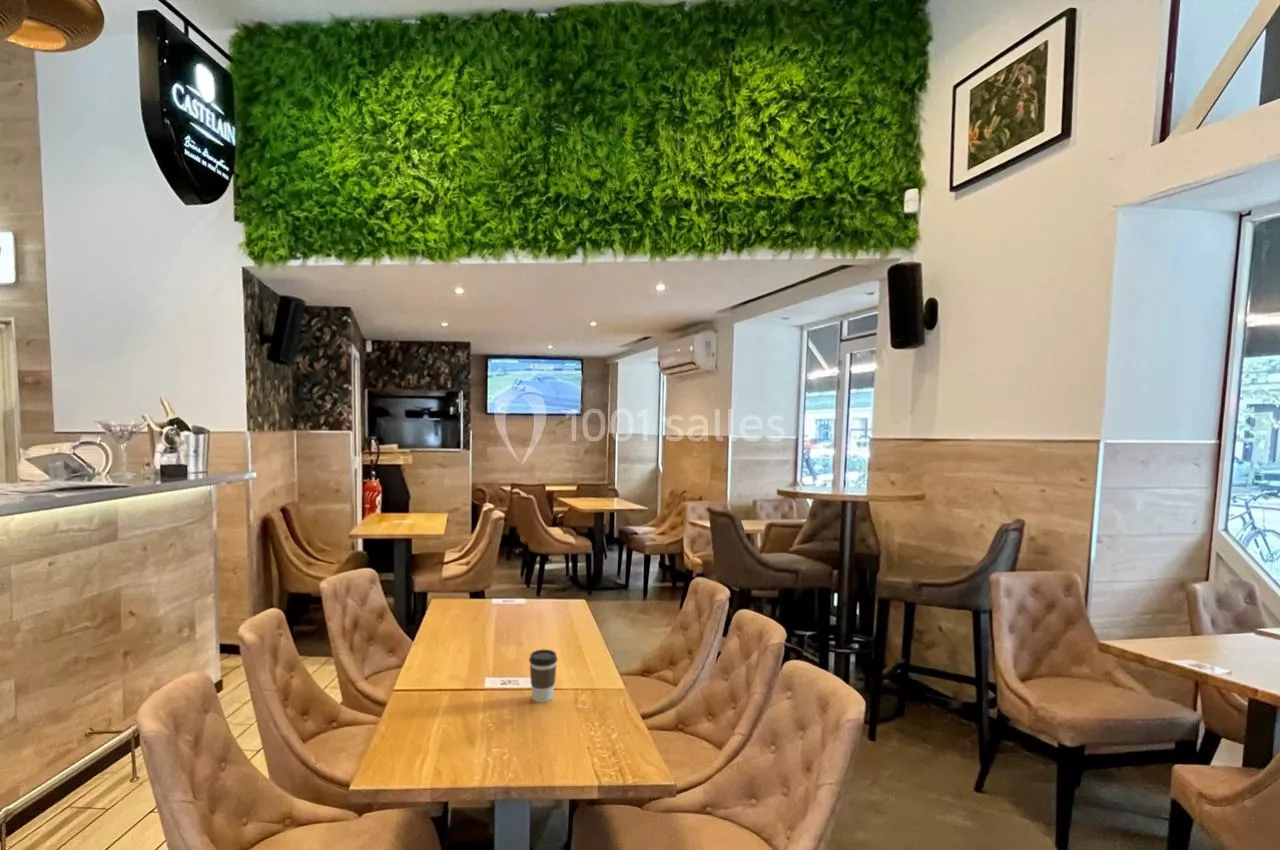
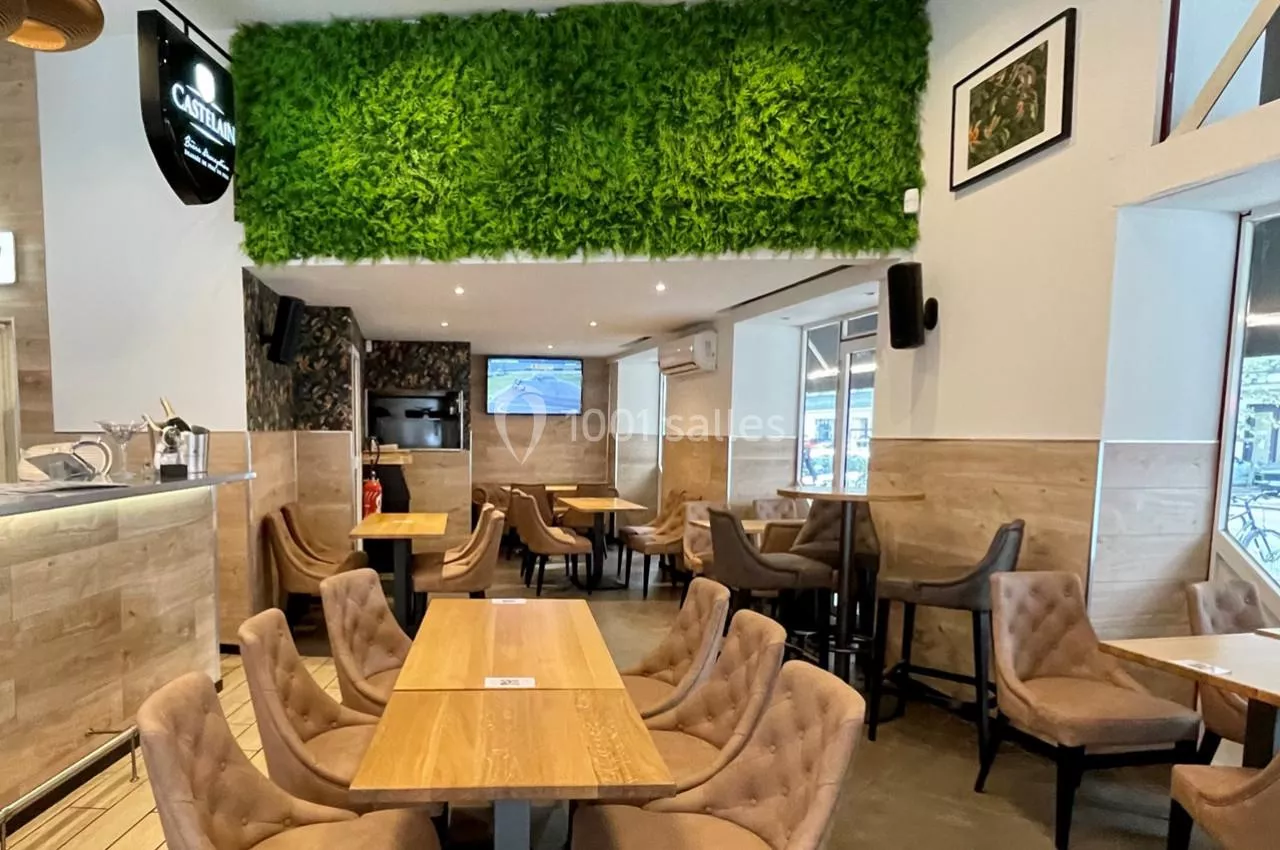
- coffee cup [528,648,558,704]
